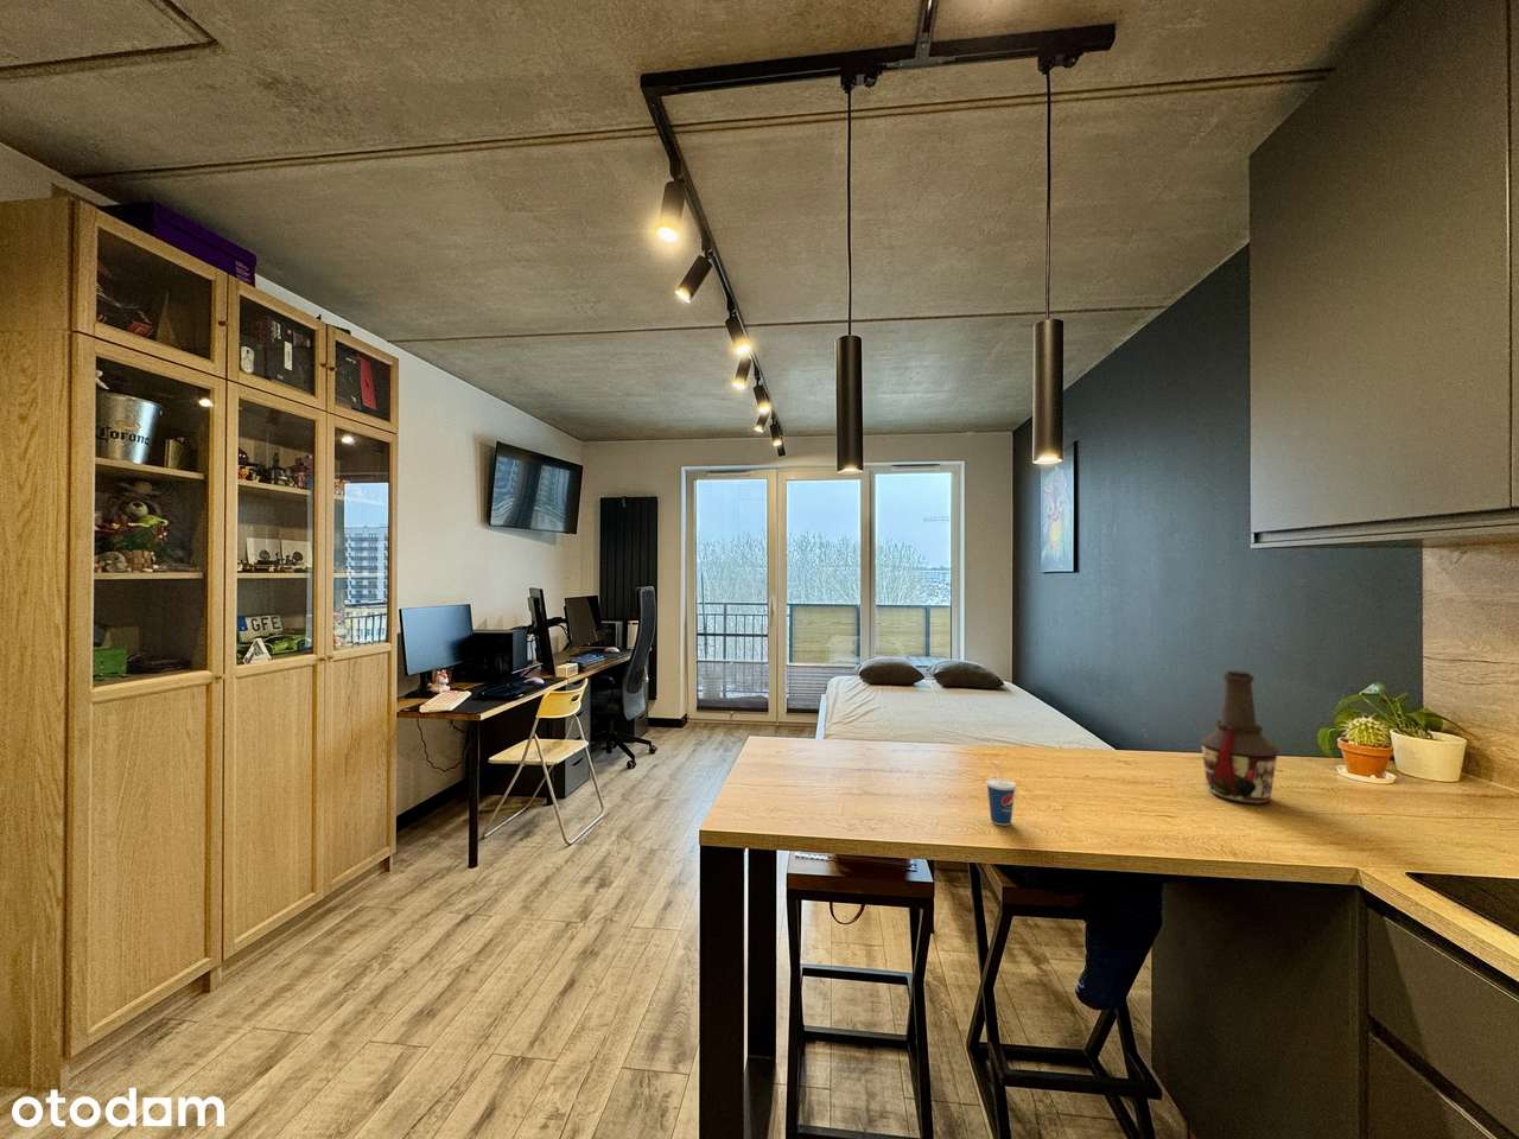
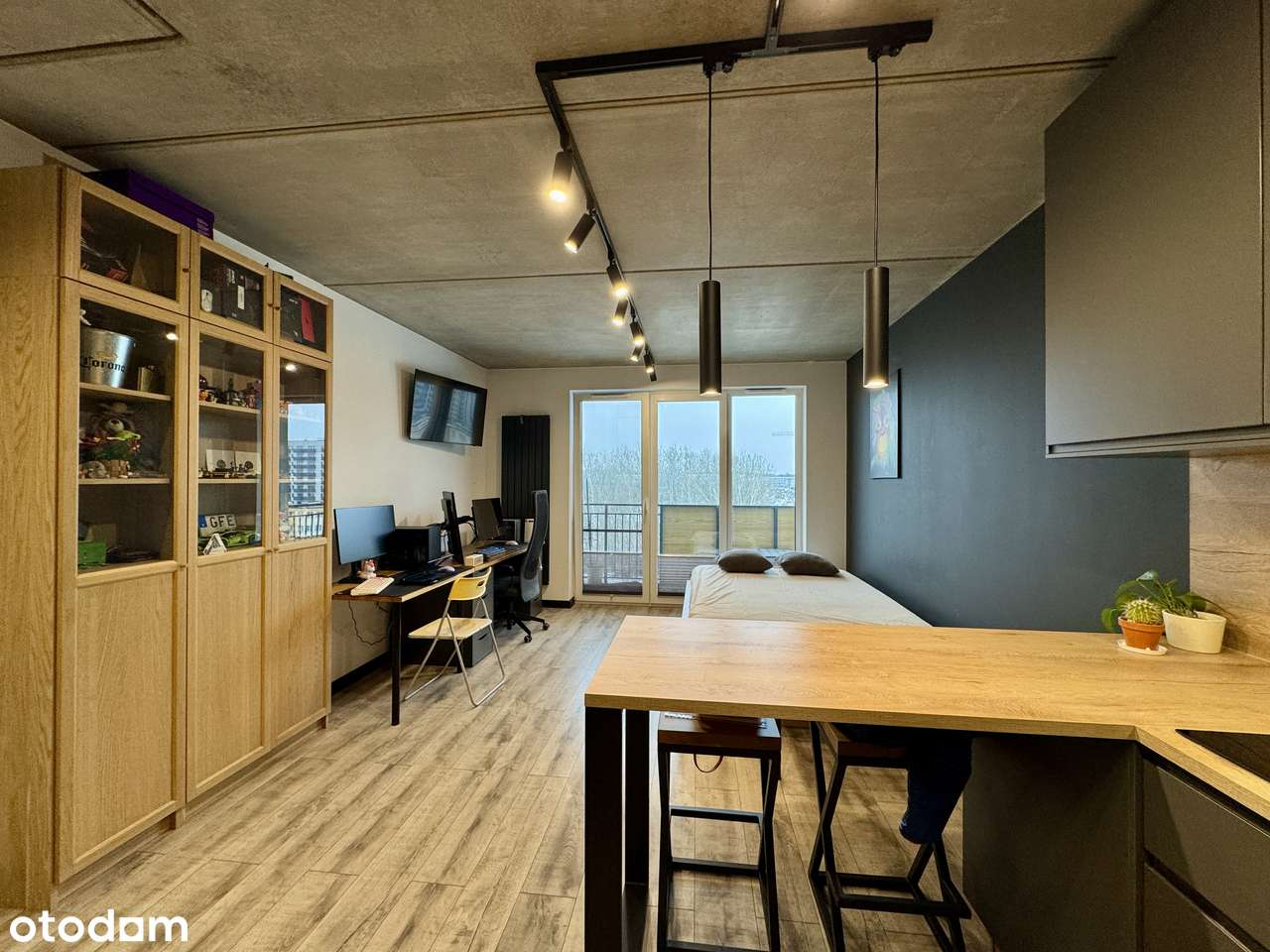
- cup [986,762,1017,827]
- bottle [1198,669,1281,805]
